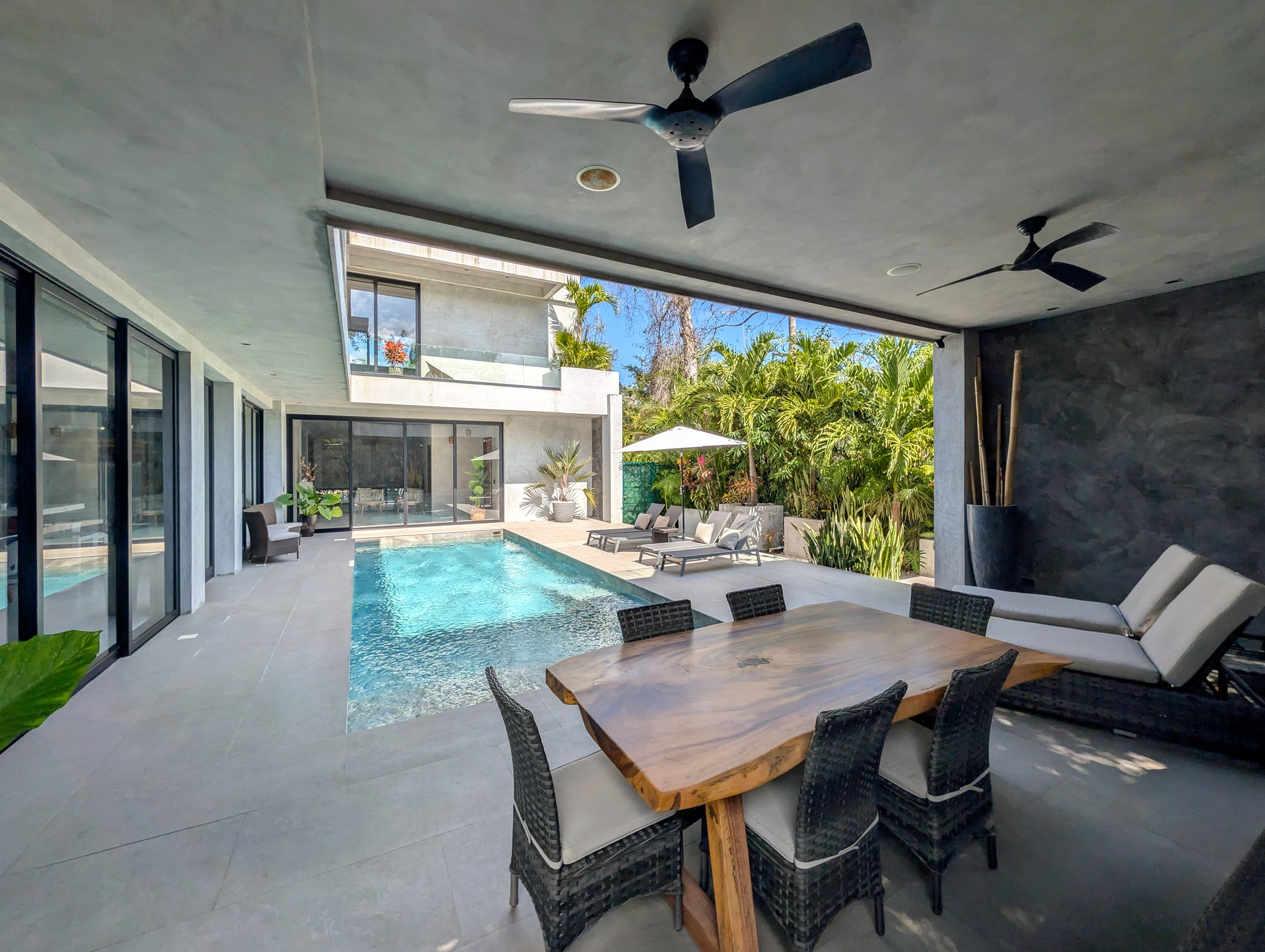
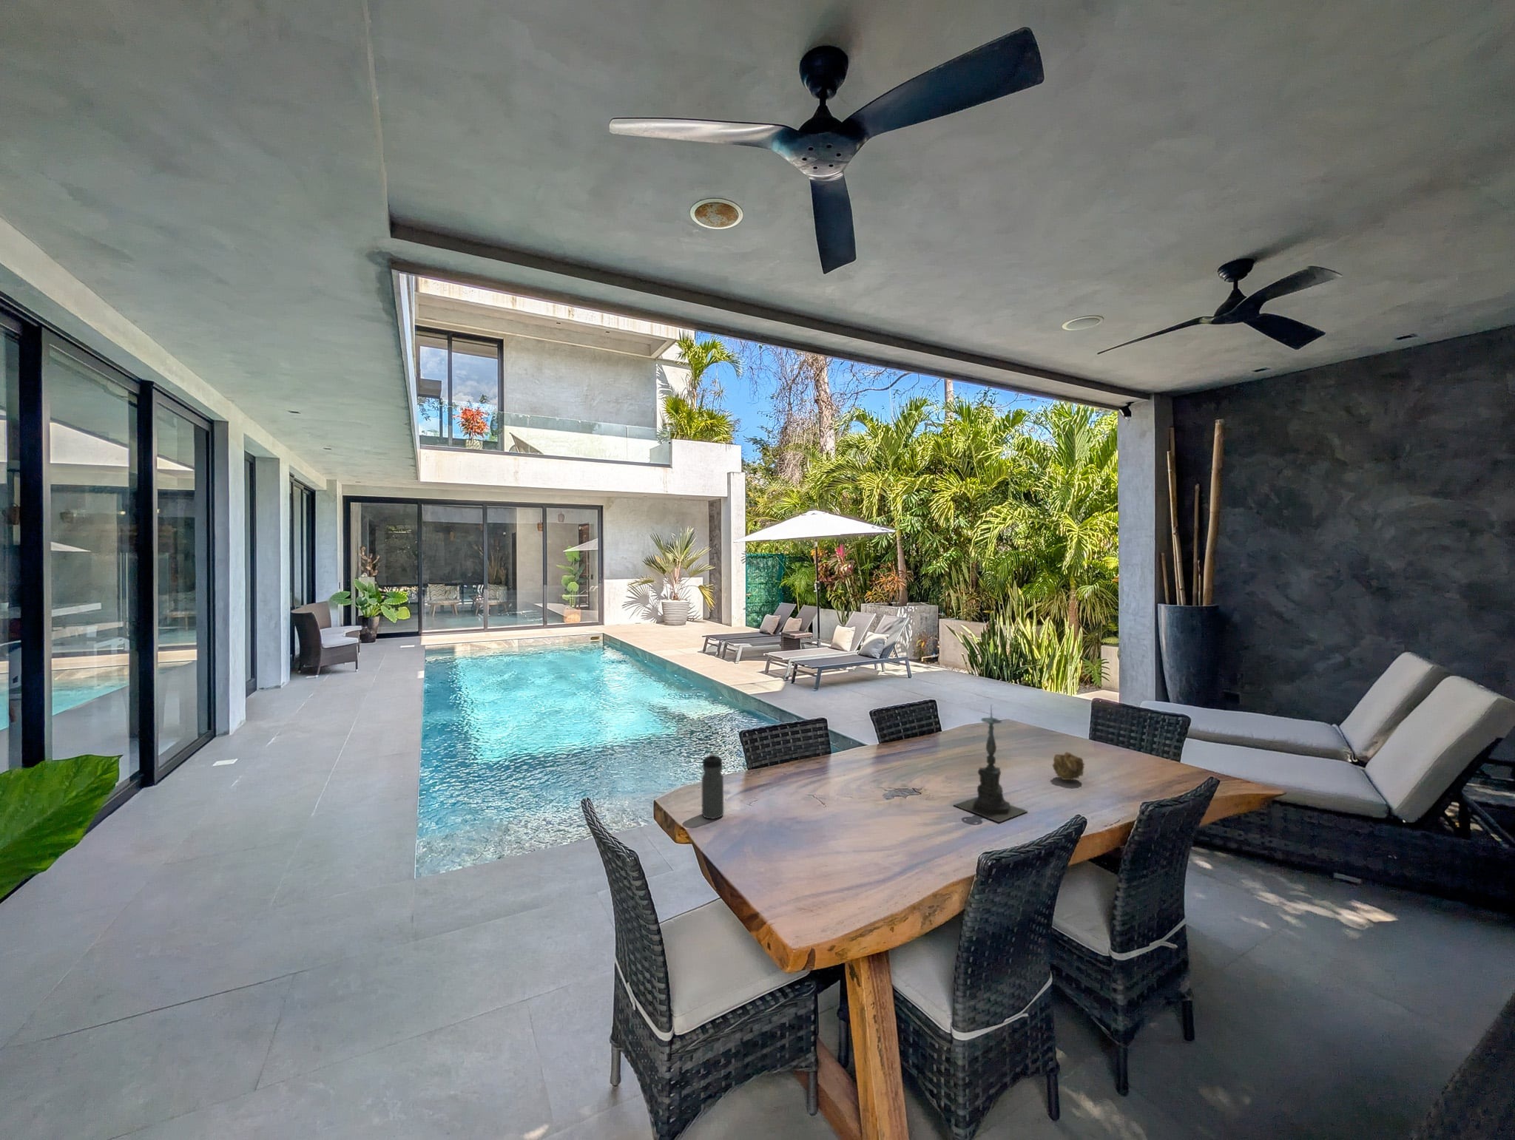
+ candle holder [952,704,1029,823]
+ water bottle [702,752,725,820]
+ flower [1052,751,1086,782]
